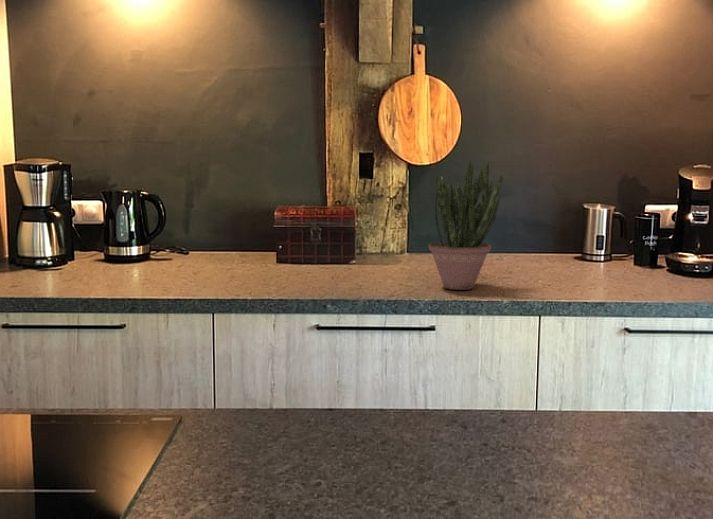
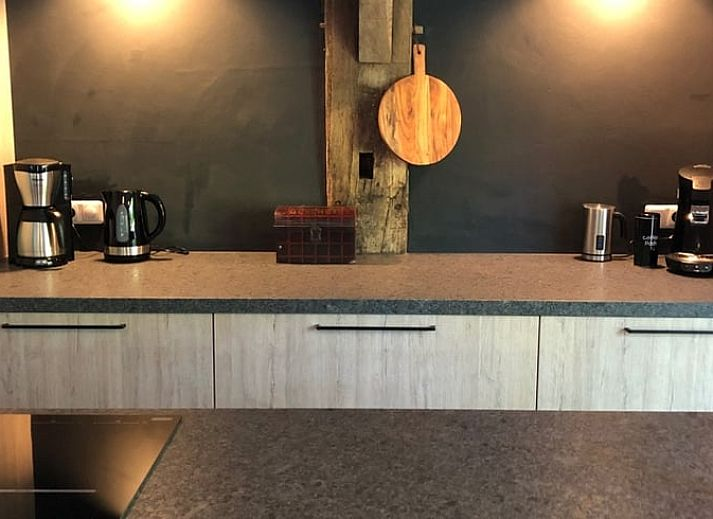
- potted plant [427,159,506,291]
